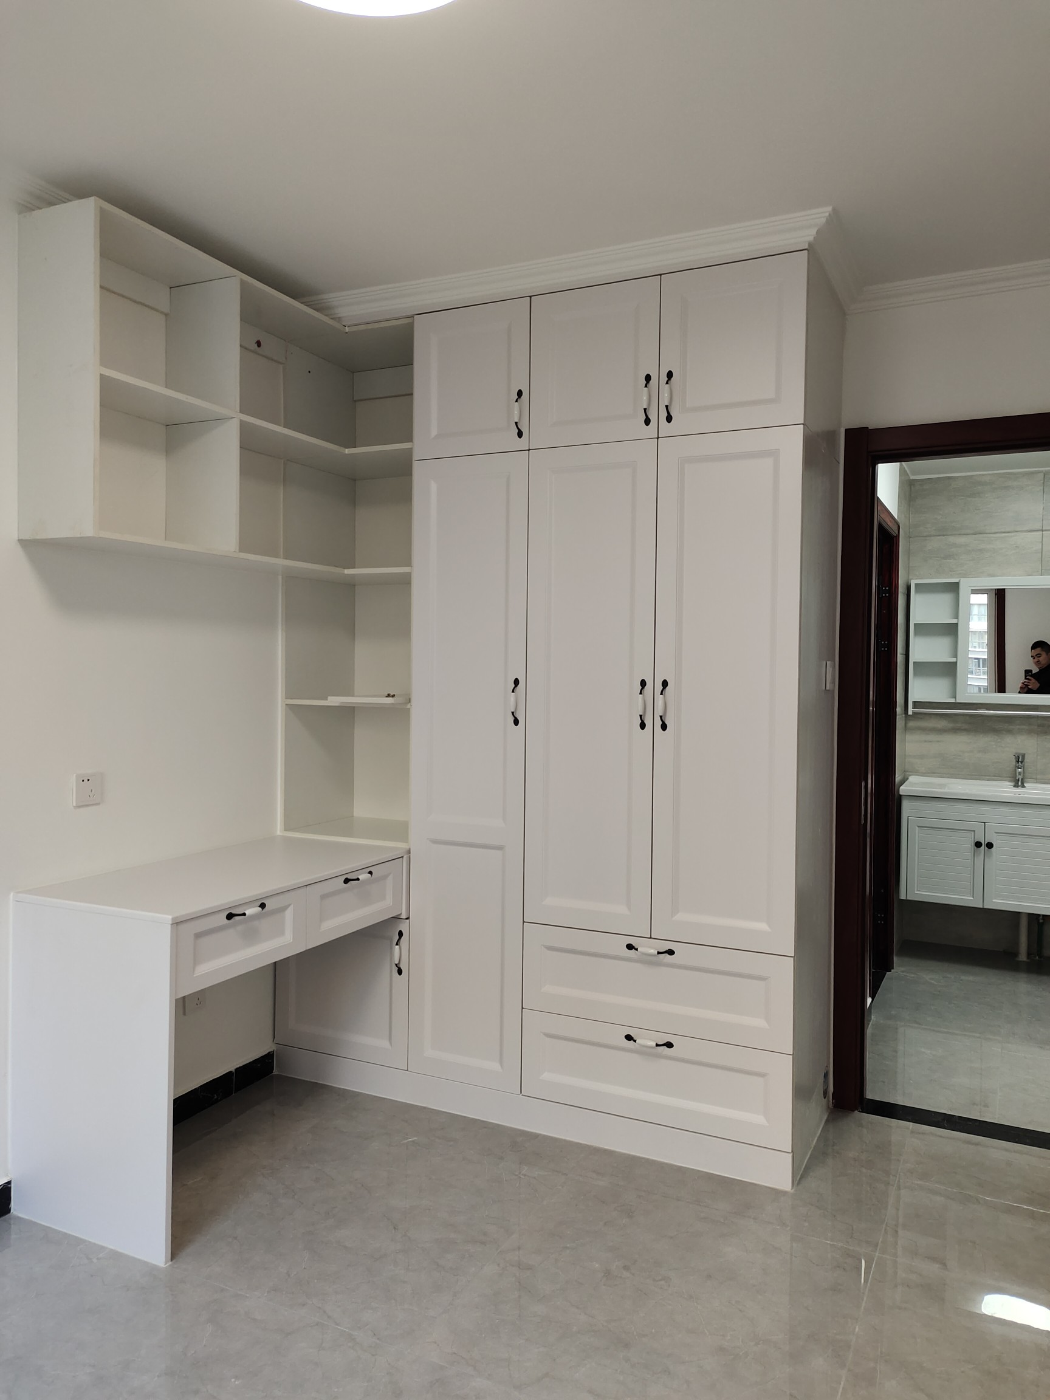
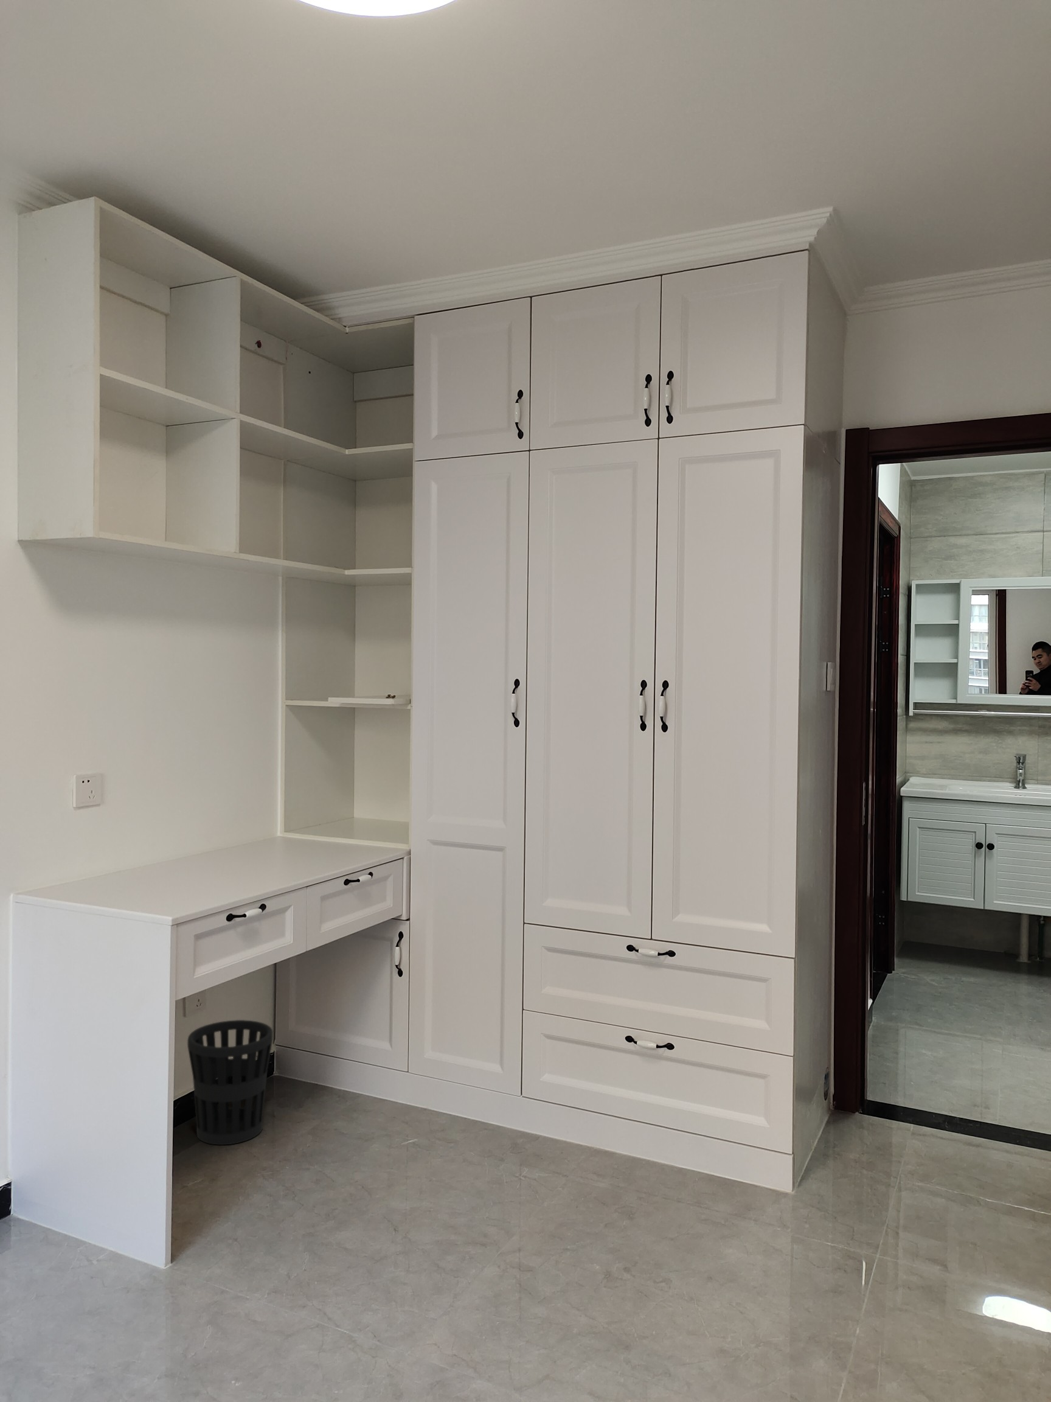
+ wastebasket [187,1019,273,1146]
